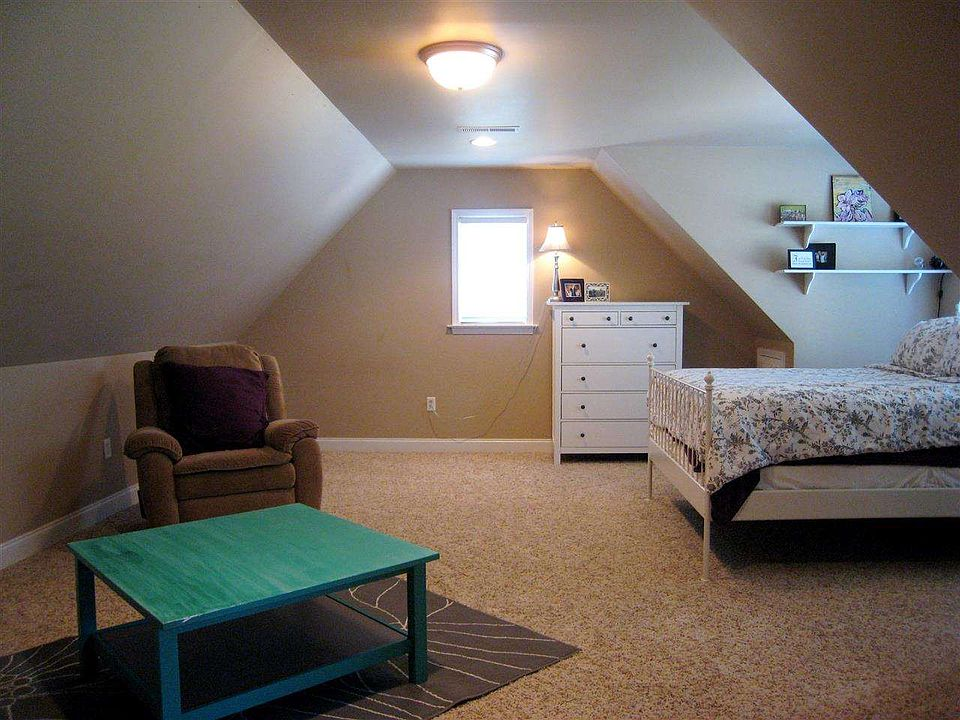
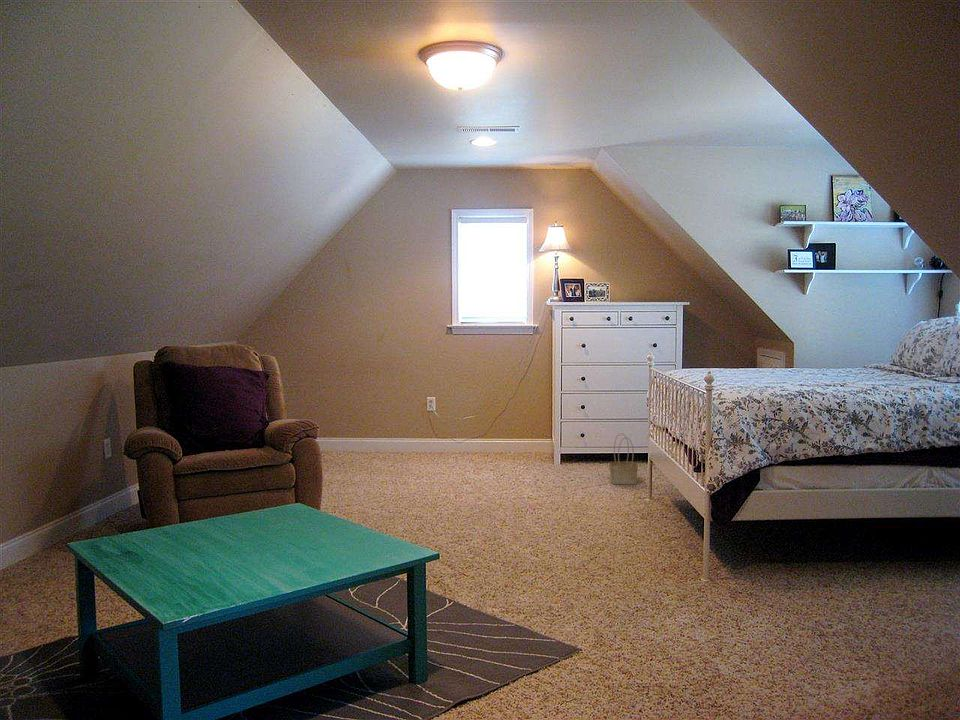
+ basket [608,432,639,485]
